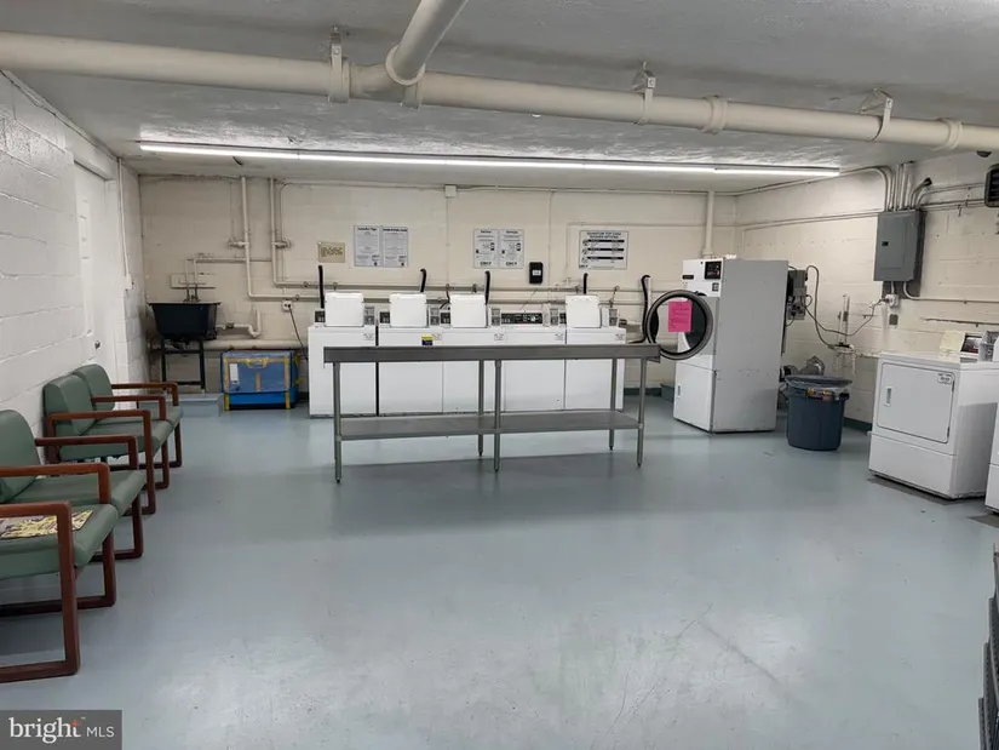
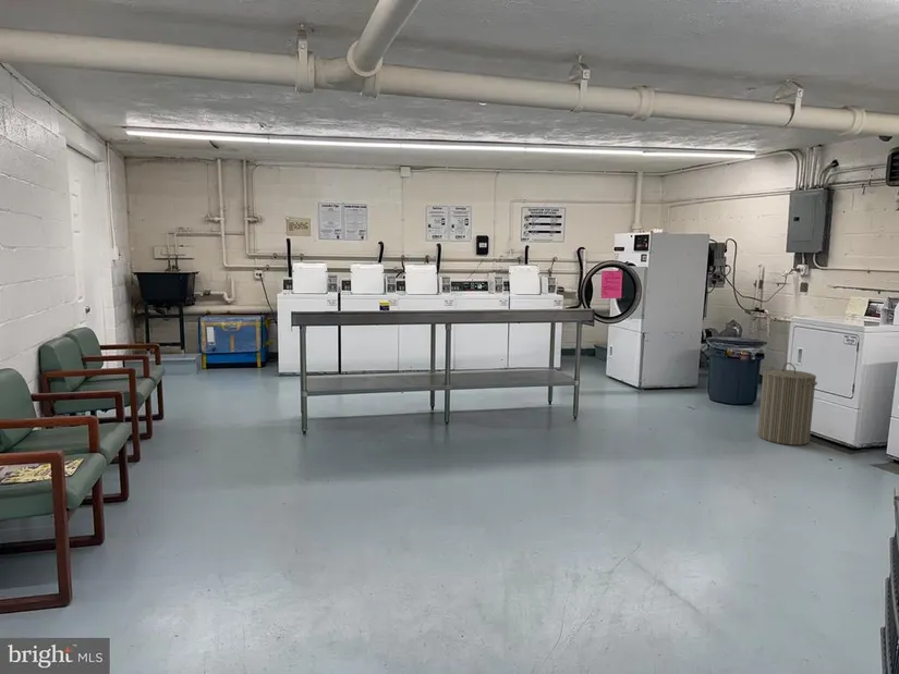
+ laundry hamper [757,361,818,446]
